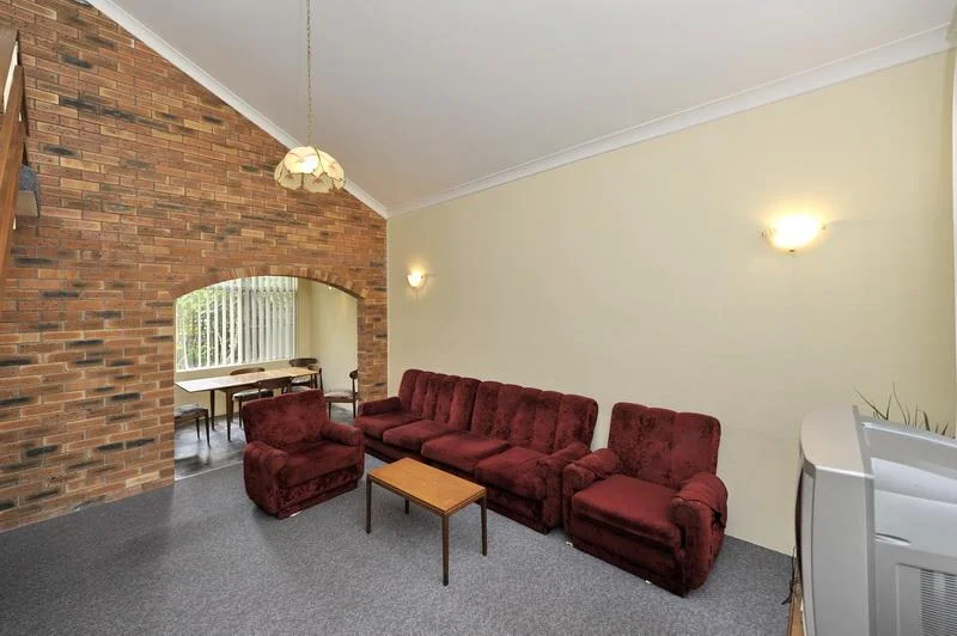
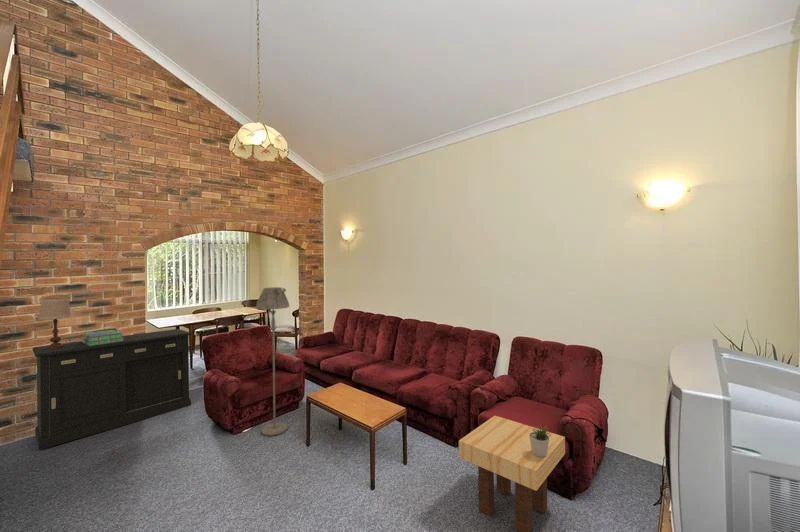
+ sideboard [31,328,193,451]
+ table lamp [37,297,73,350]
+ potted plant [529,424,551,457]
+ stack of books [81,329,124,346]
+ side table [458,415,566,532]
+ floor lamp [255,286,290,437]
